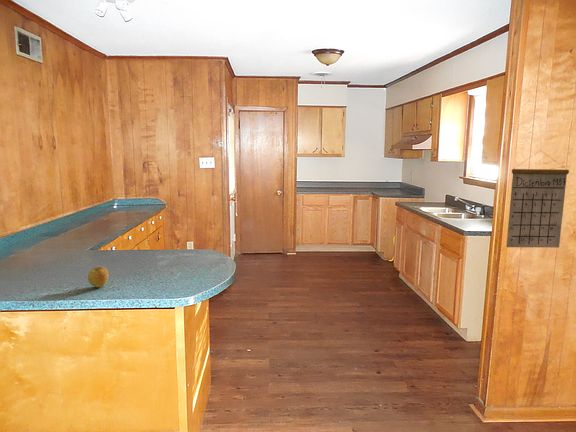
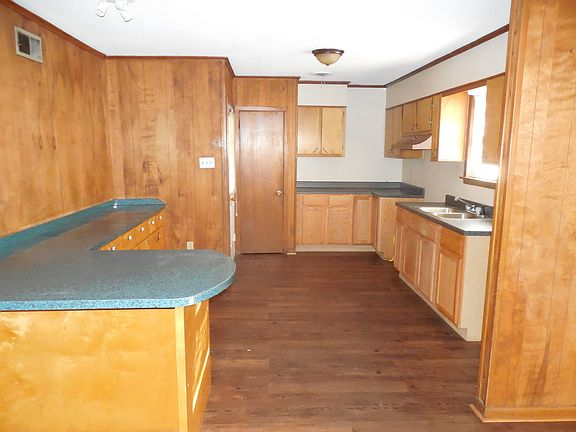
- calendar [506,150,570,249]
- apple [87,266,110,288]
